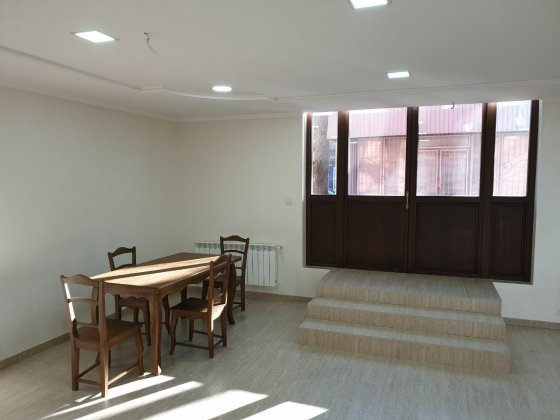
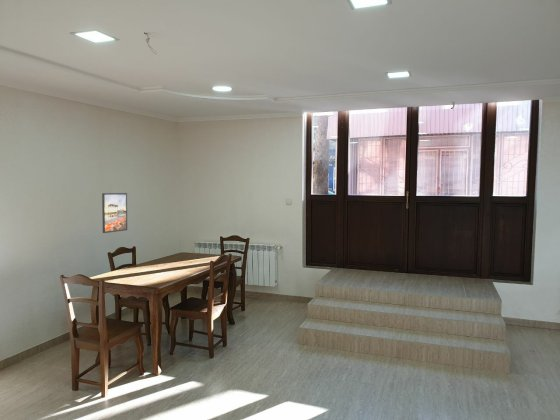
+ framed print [101,192,128,234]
